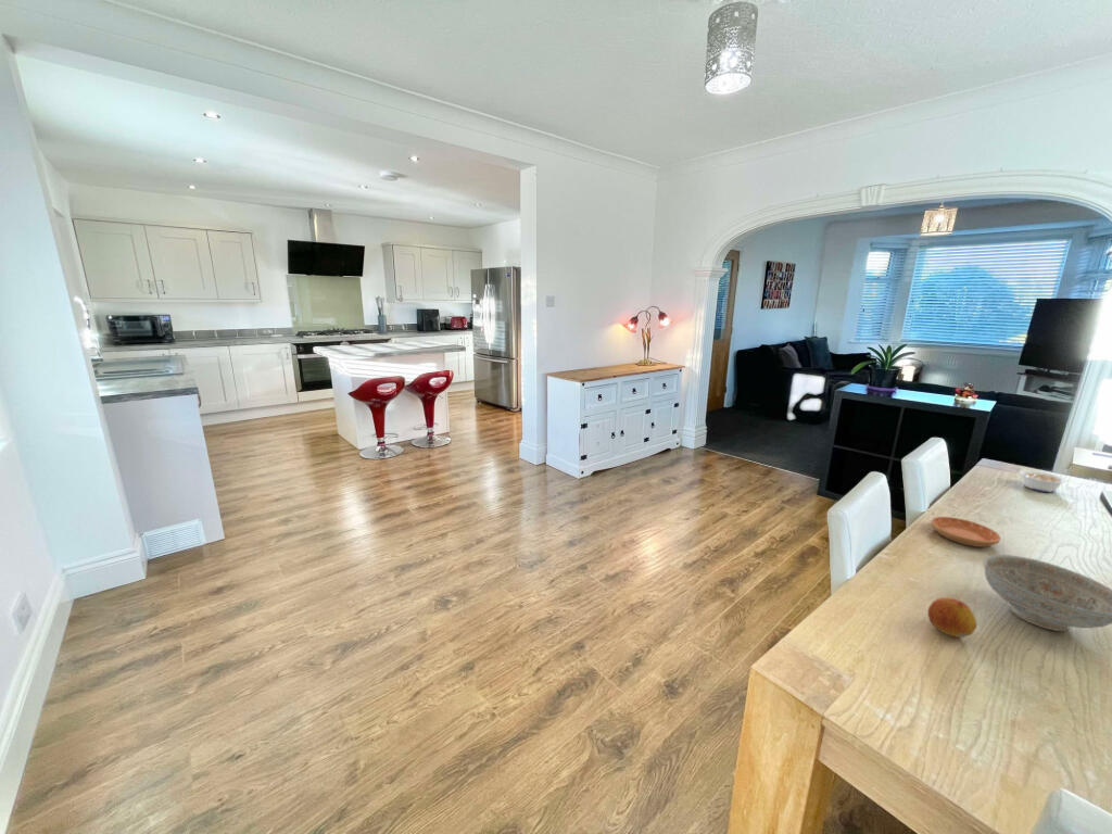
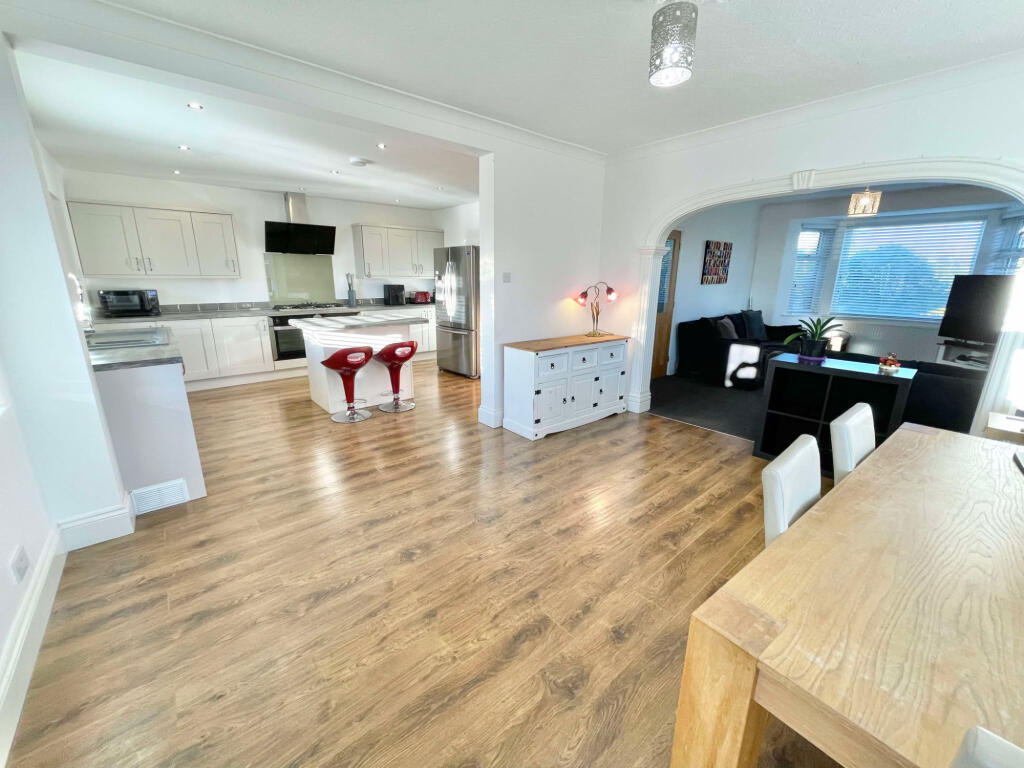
- decorative bowl [983,554,1112,632]
- legume [1019,469,1067,493]
- fruit [927,596,977,639]
- saucer [931,516,1002,548]
